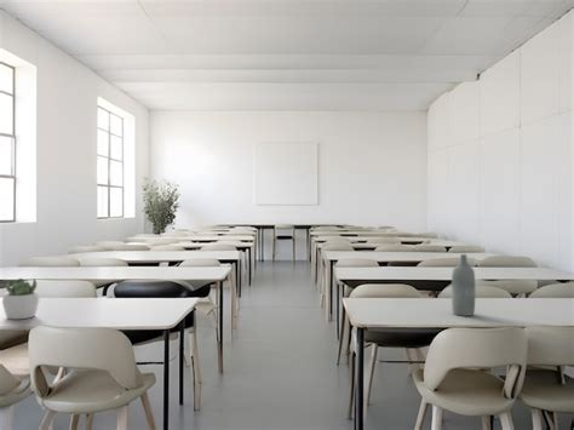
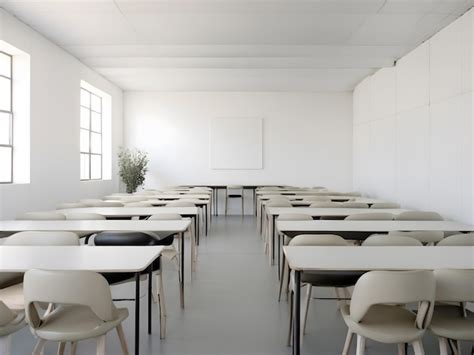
- succulent plant [1,277,41,321]
- bottle [450,253,476,317]
